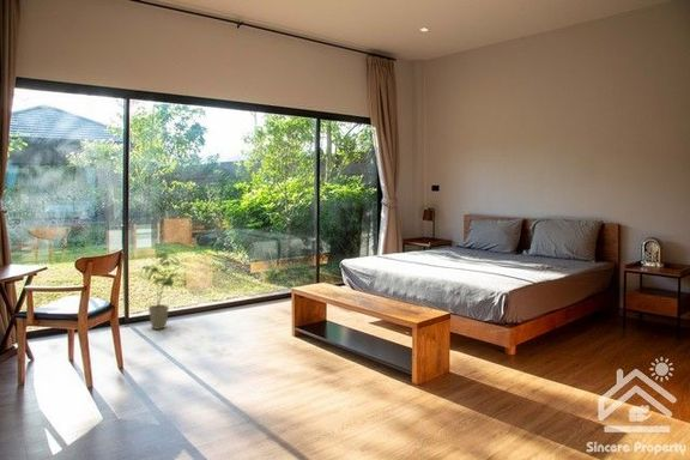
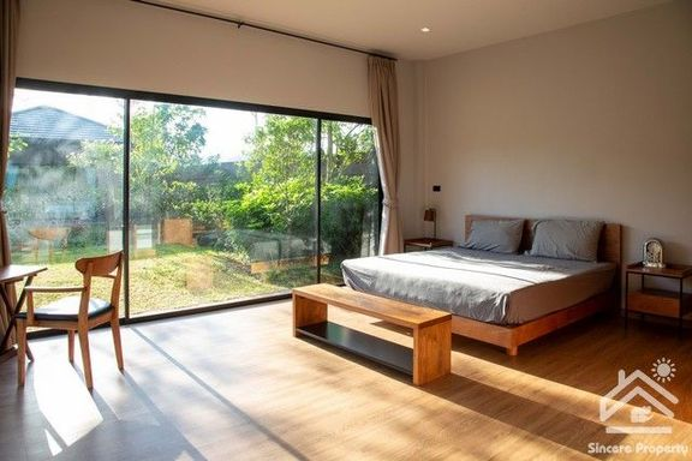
- house plant [140,252,182,331]
